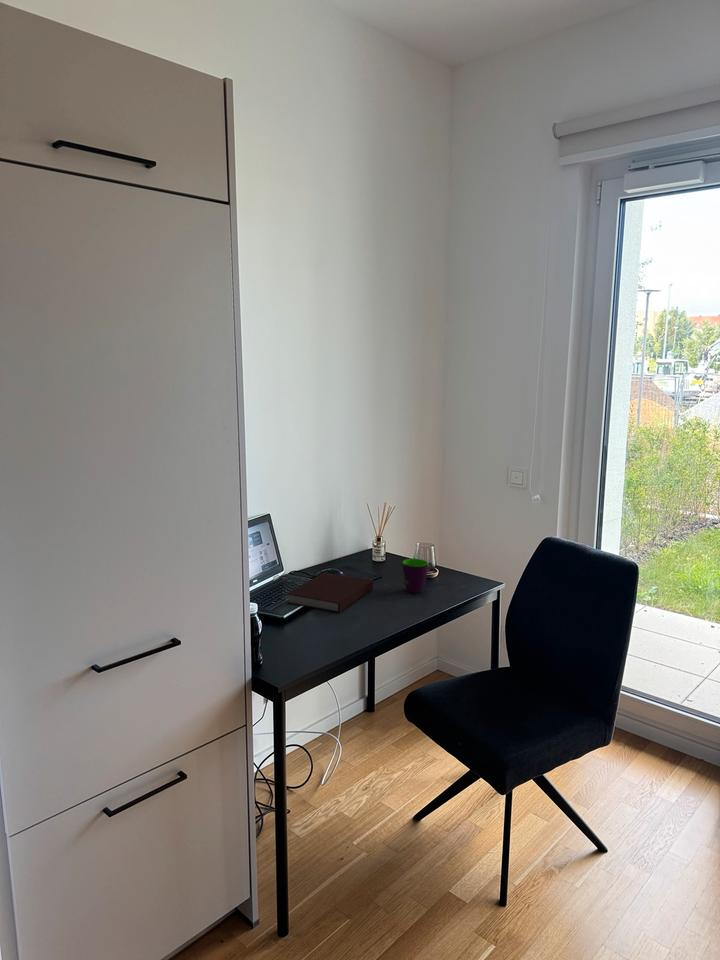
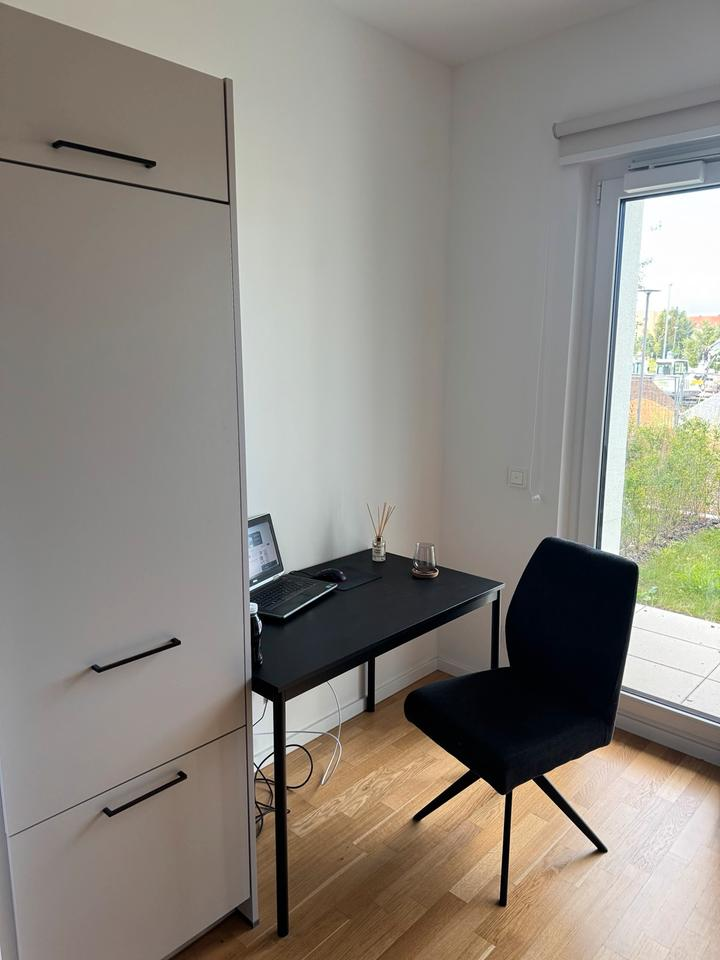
- notebook [286,571,374,614]
- mug [401,558,429,594]
